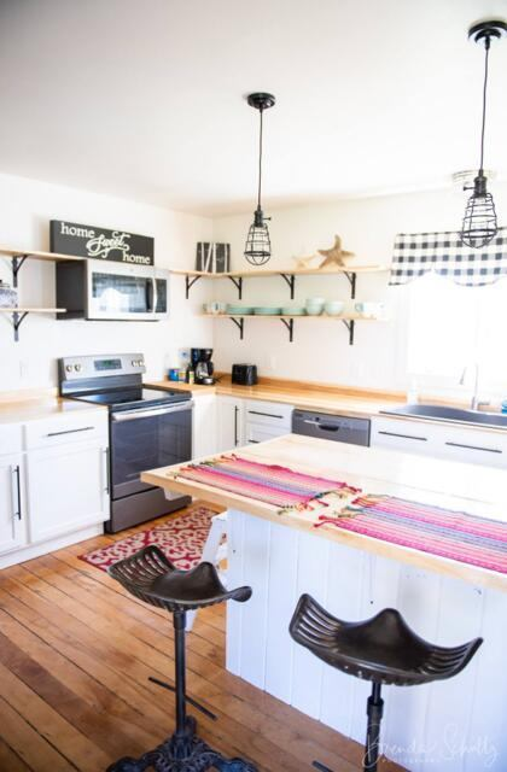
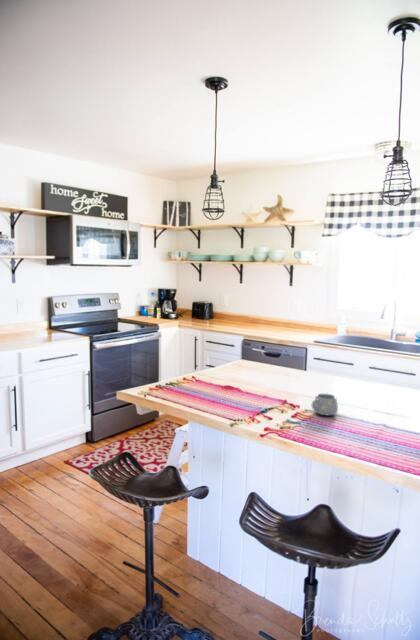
+ mug [311,393,339,416]
